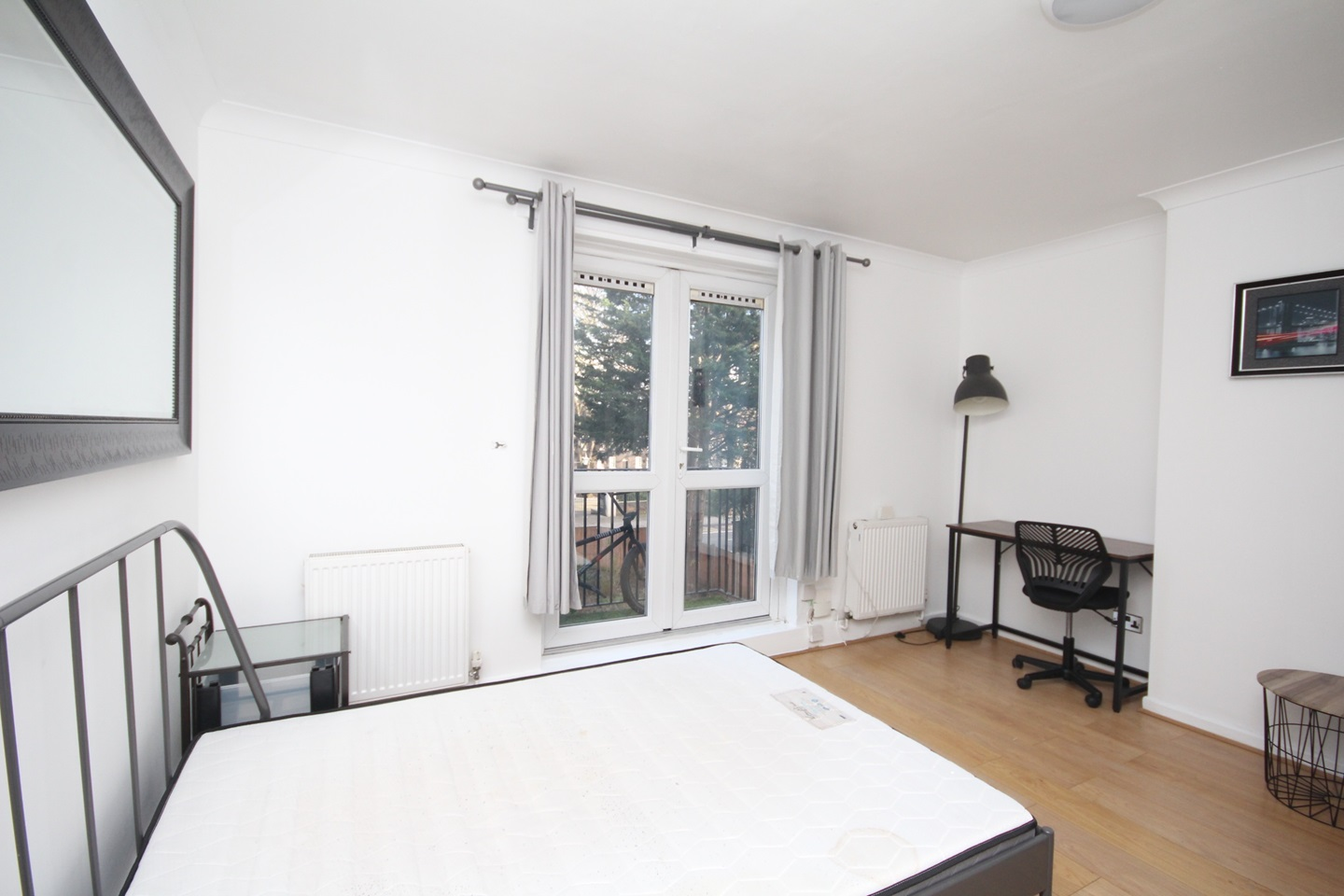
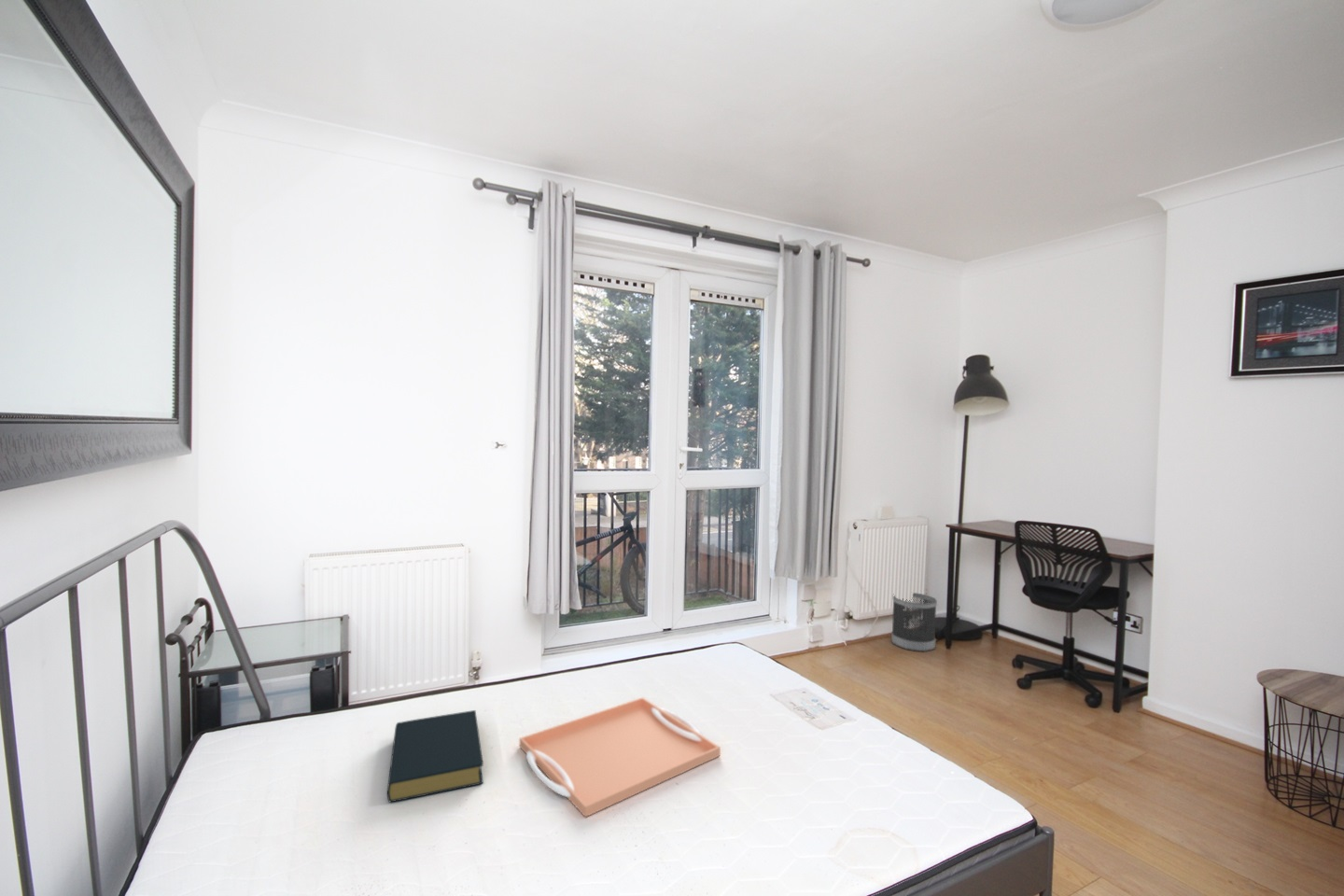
+ wastebasket [890,592,938,652]
+ hardback book [386,709,484,804]
+ serving tray [519,696,721,818]
